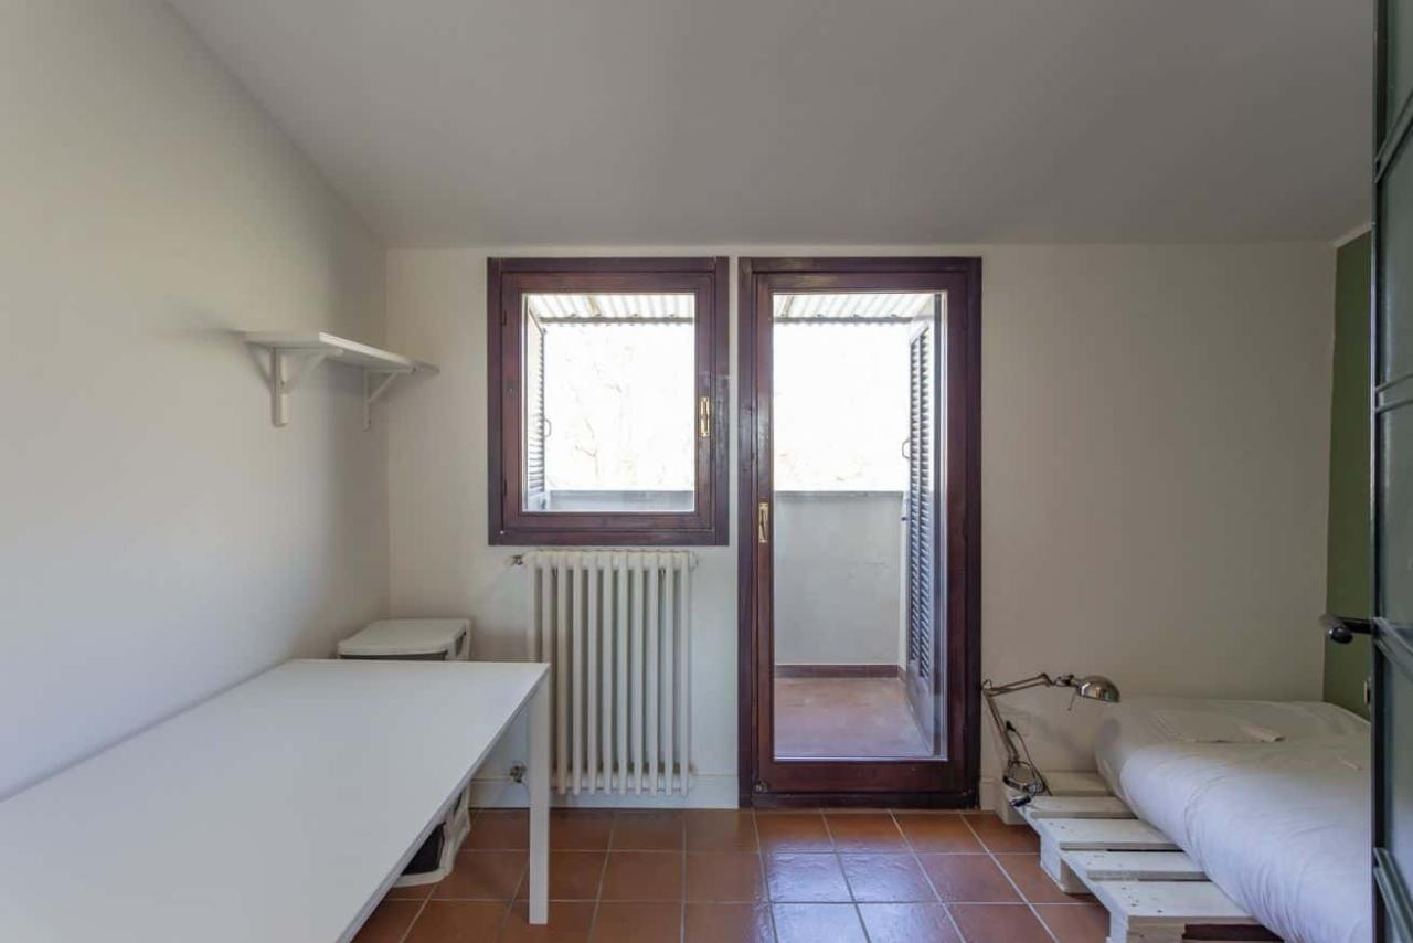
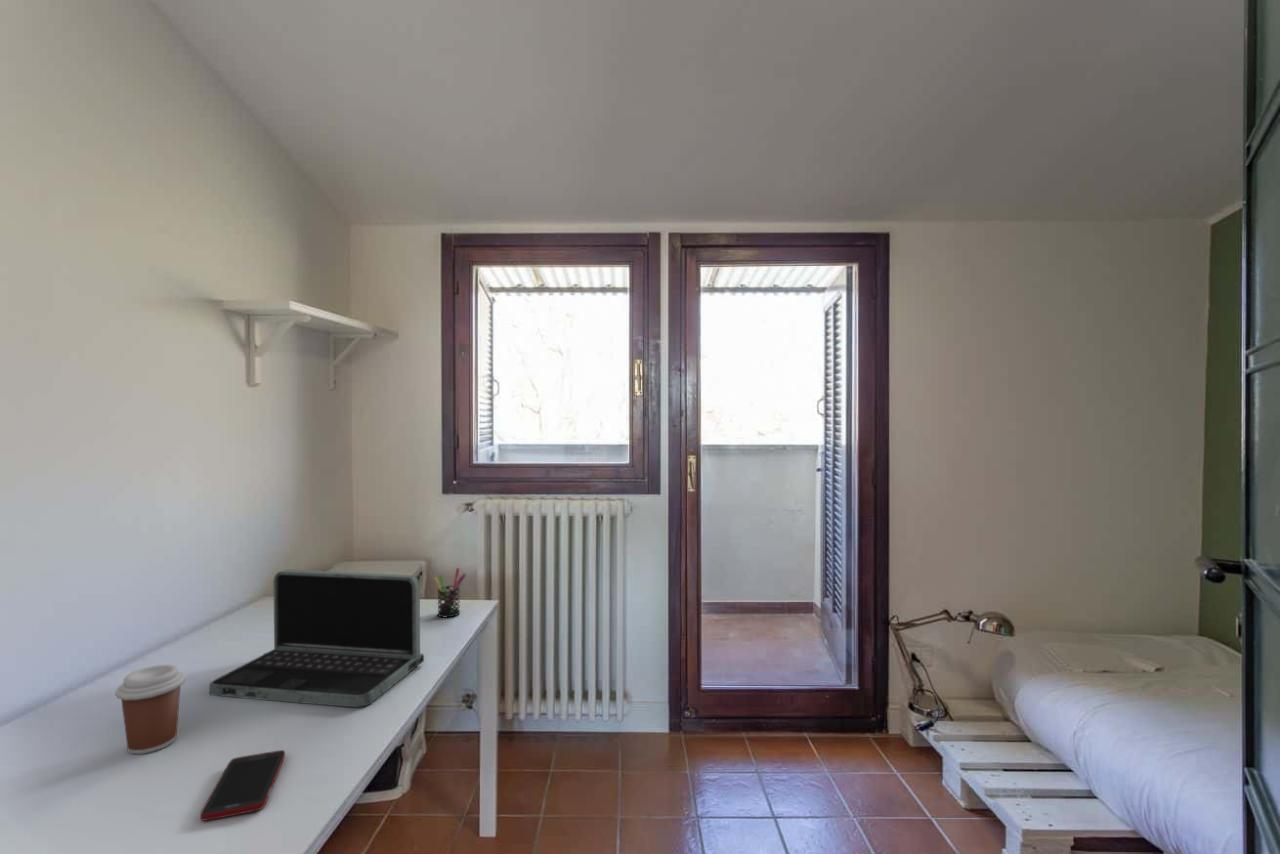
+ laptop [208,569,425,708]
+ cell phone [200,749,286,822]
+ pen holder [433,567,467,618]
+ coffee cup [114,664,187,755]
